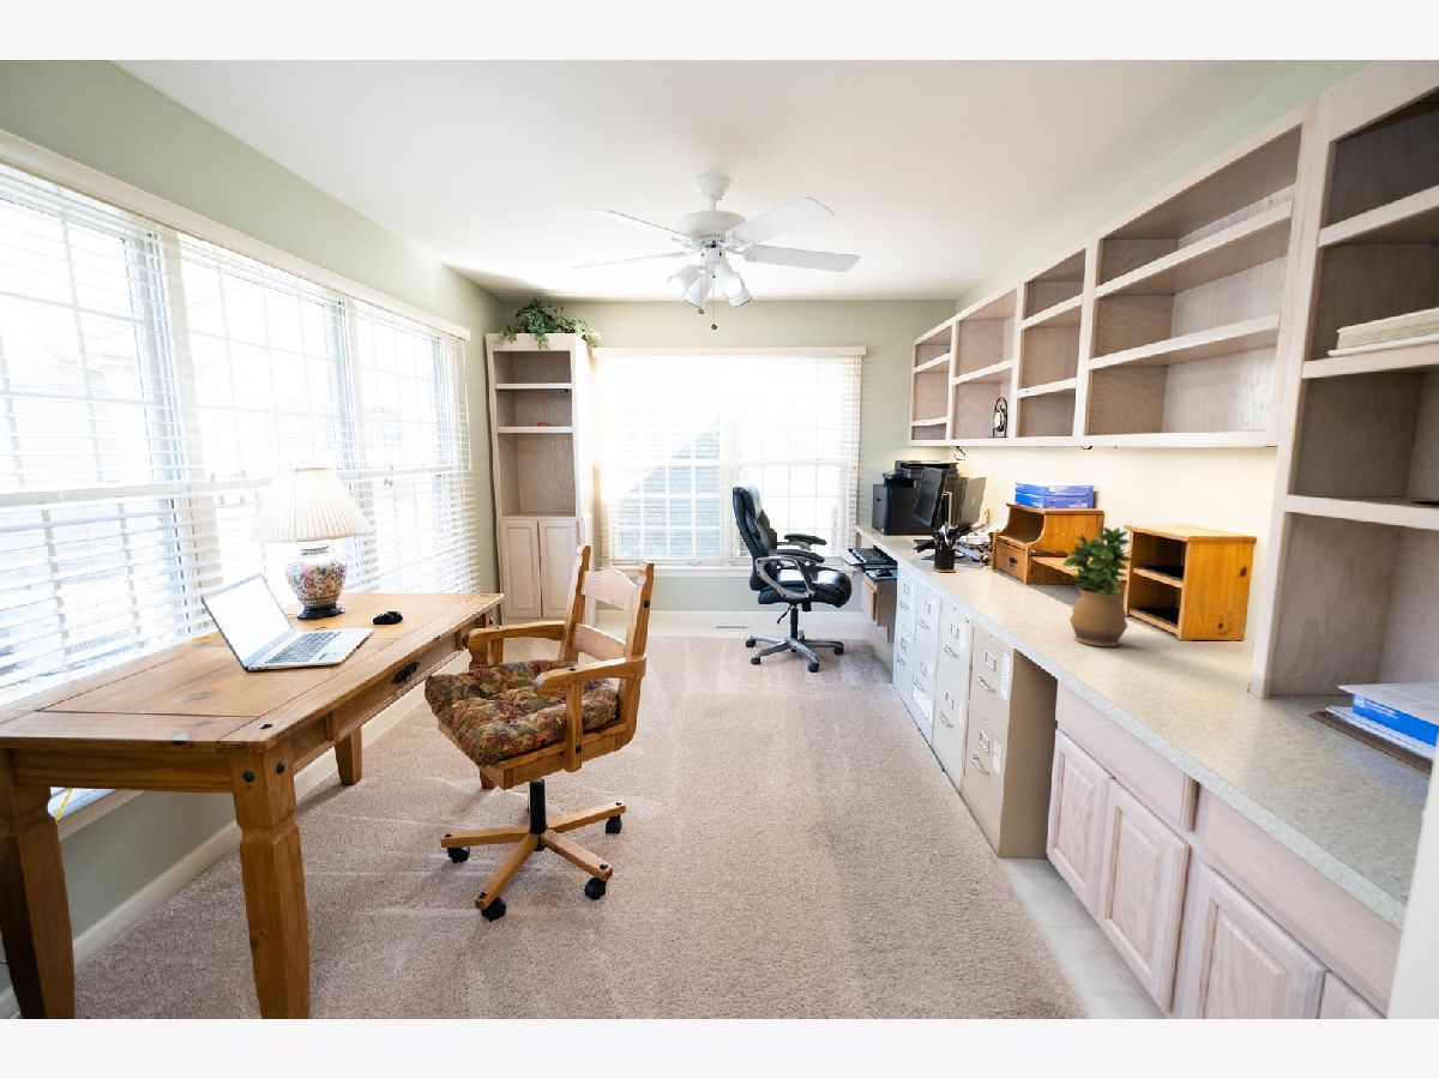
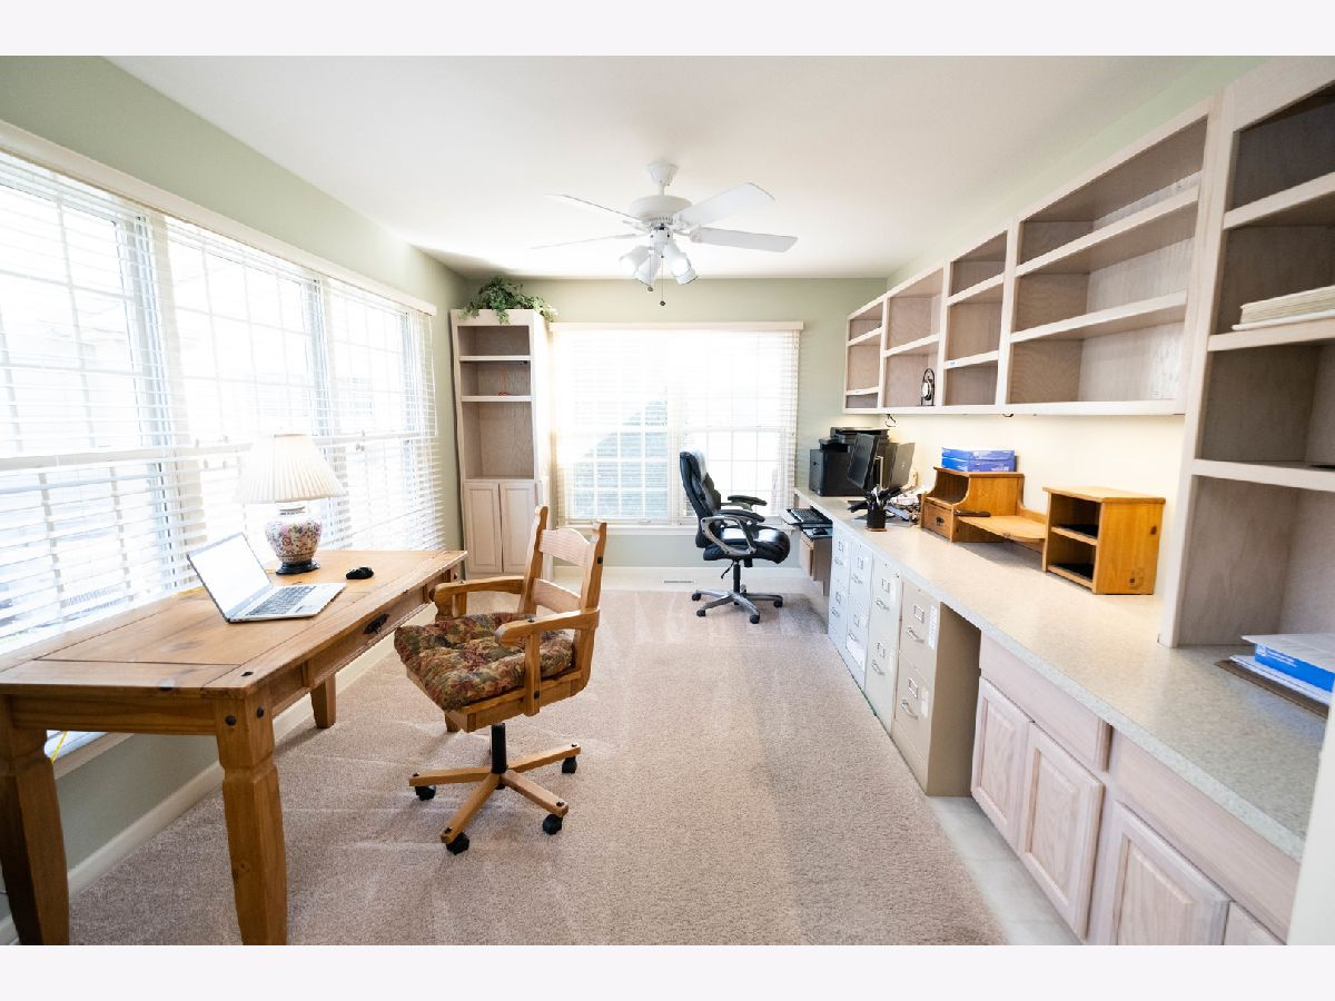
- potted plant [1061,526,1134,647]
